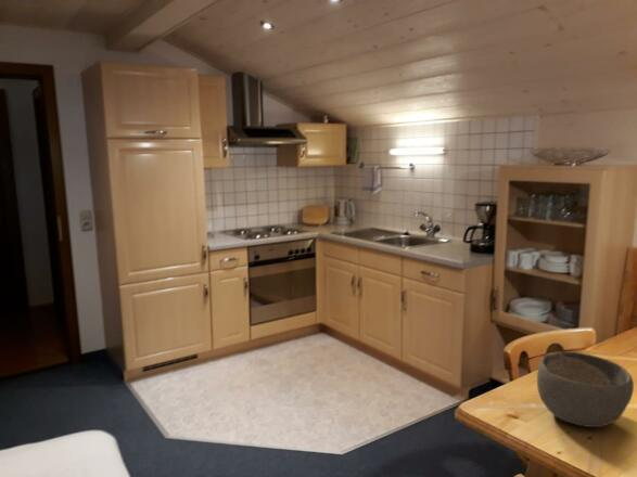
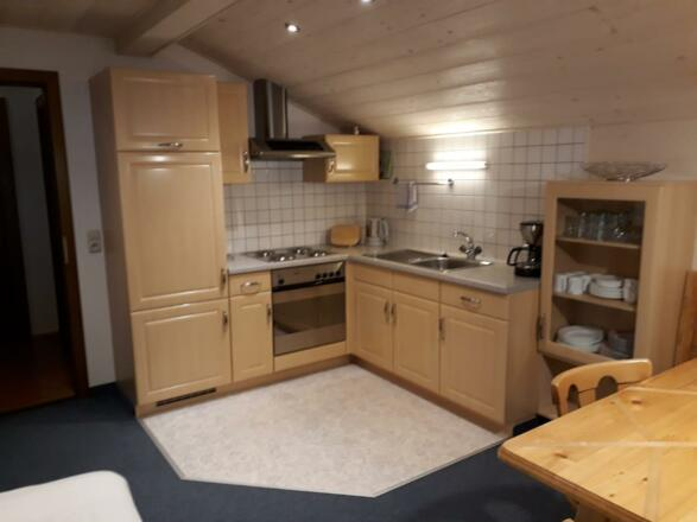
- bowl [536,350,635,428]
